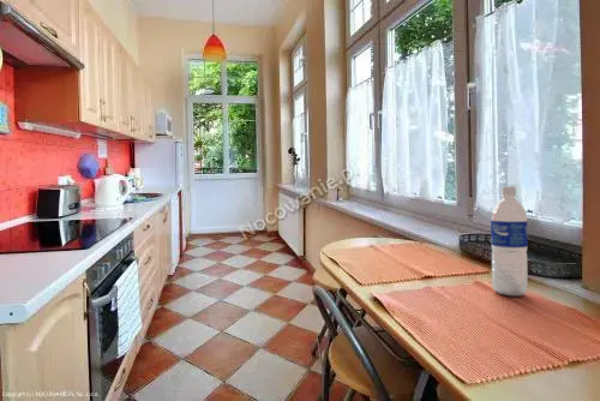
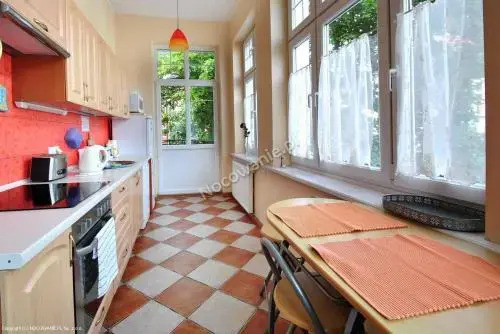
- water bottle [490,185,529,297]
